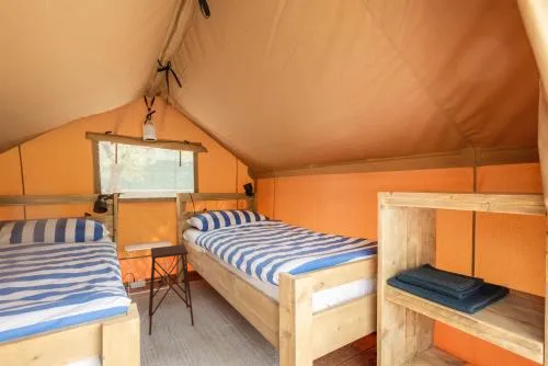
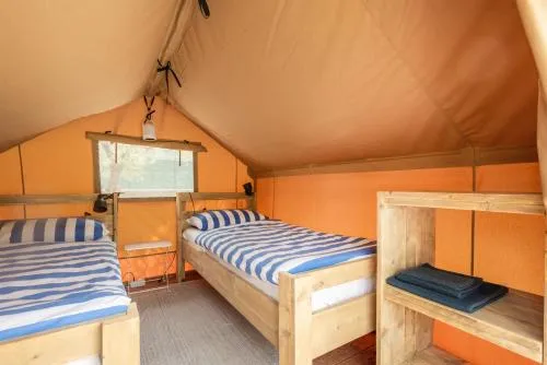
- side table [148,243,195,336]
